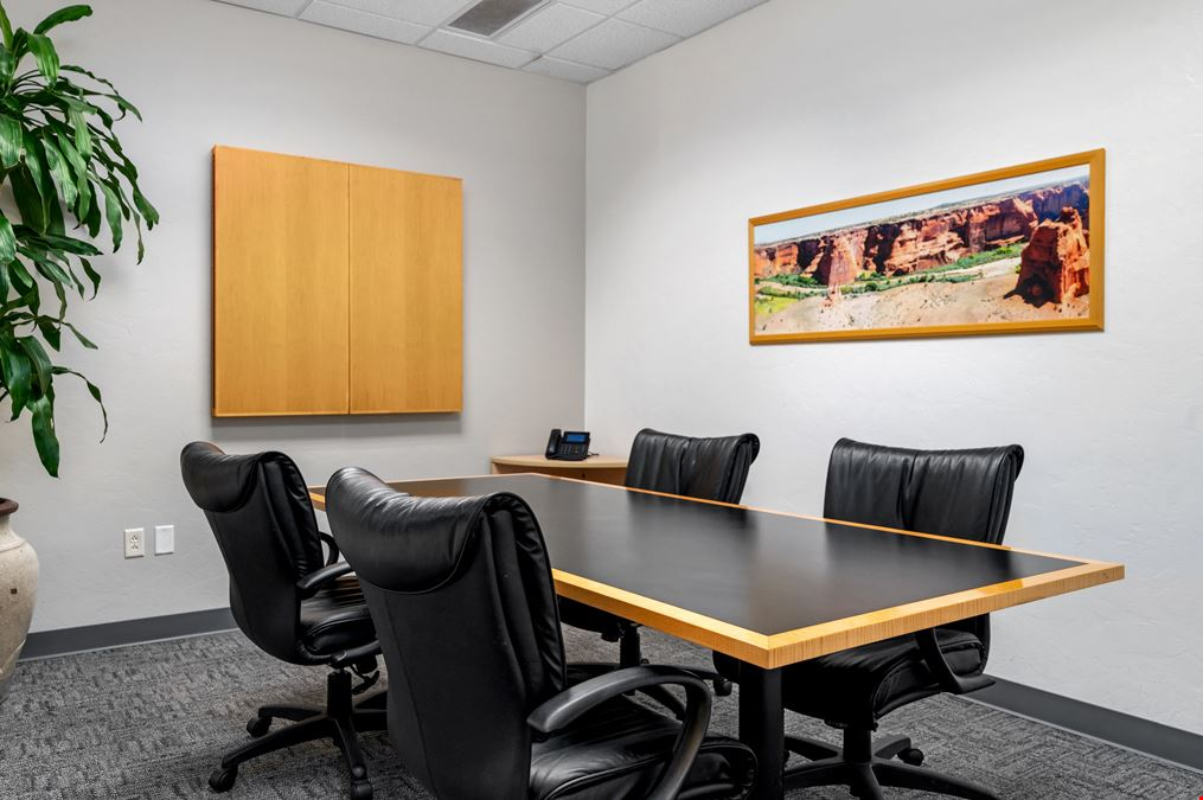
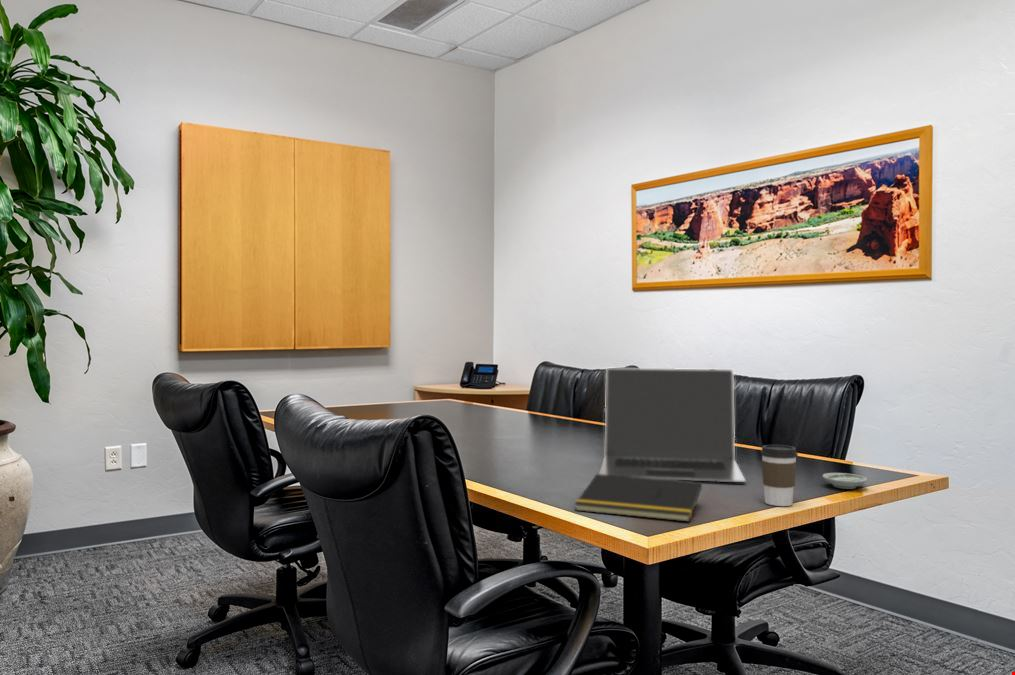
+ saucer [822,472,868,490]
+ coffee cup [759,444,799,507]
+ laptop [598,367,747,483]
+ notepad [574,473,703,523]
